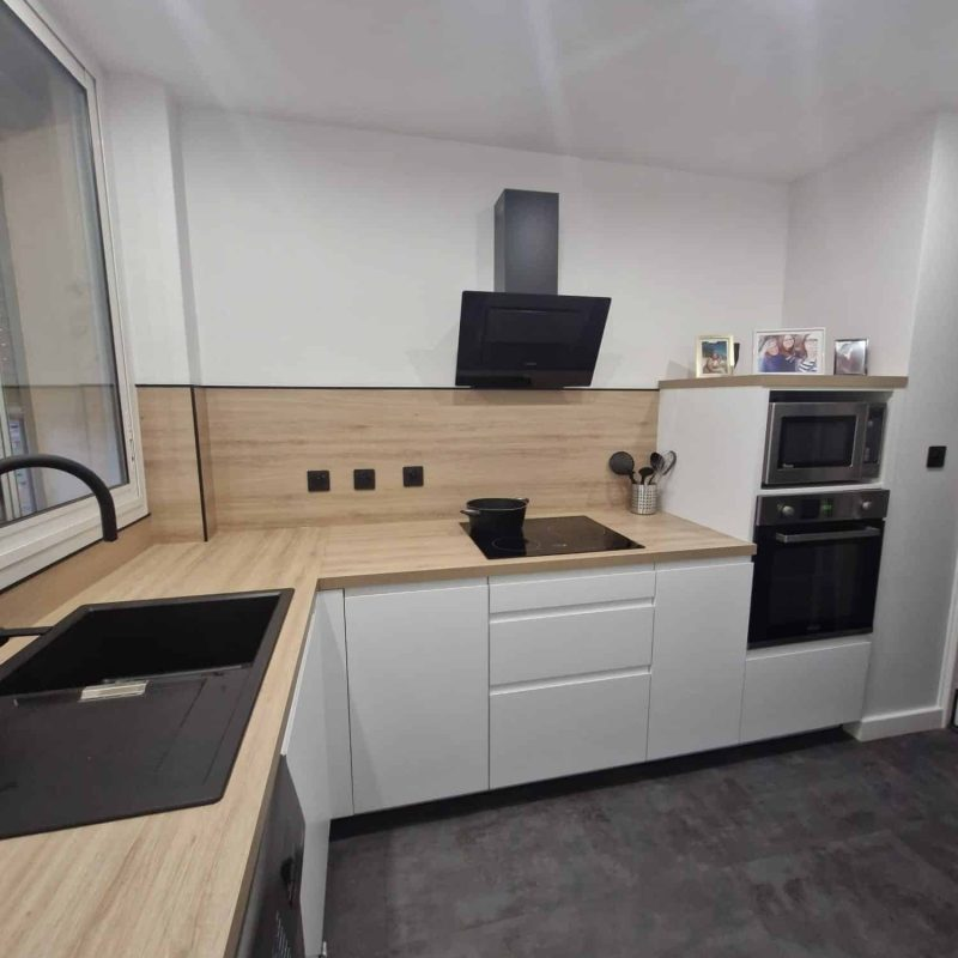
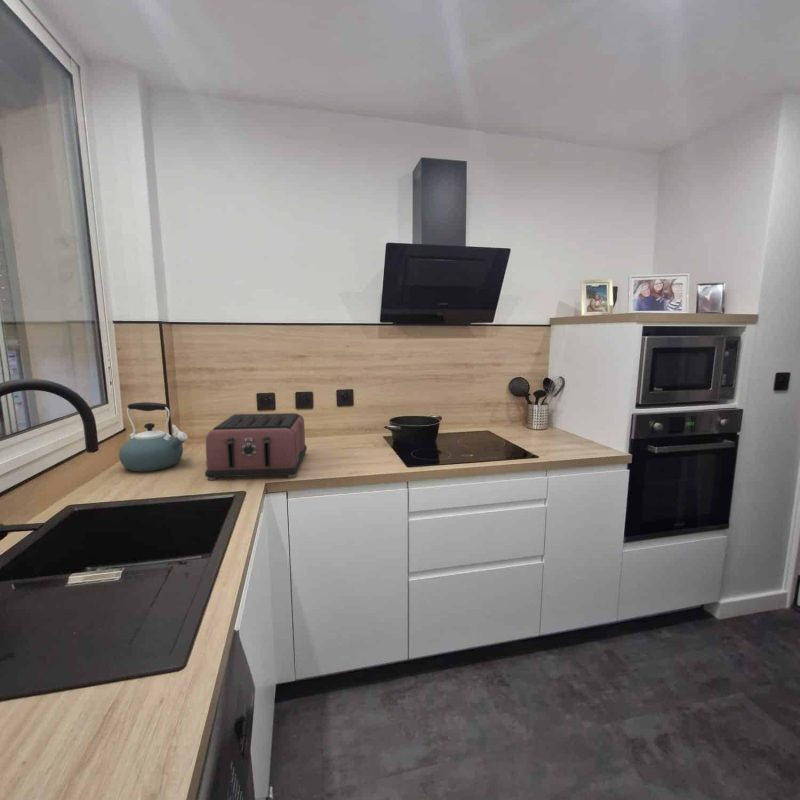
+ toaster [204,412,308,481]
+ kettle [118,401,189,473]
